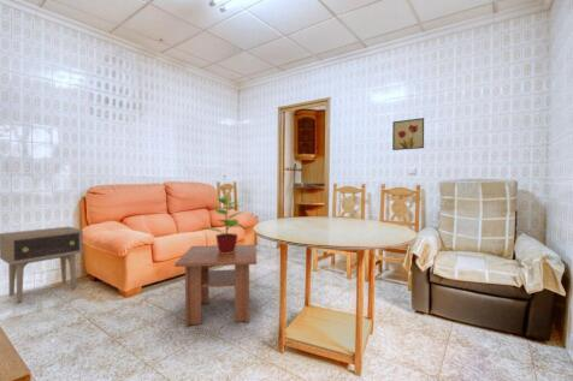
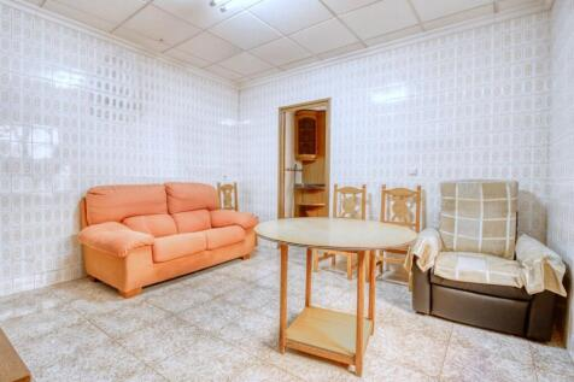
- wall art [391,117,425,151]
- potted plant [201,196,248,254]
- side table [0,226,84,304]
- coffee table [173,244,258,328]
